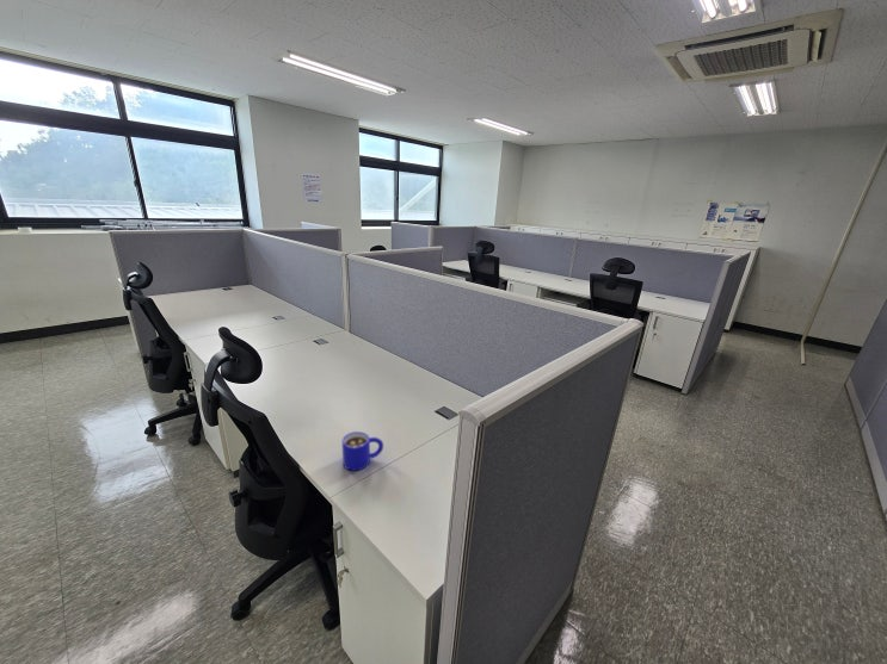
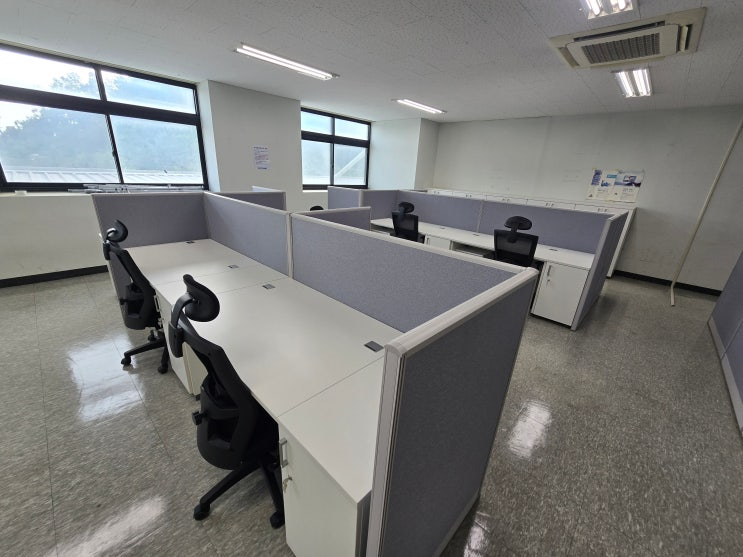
- mug [341,430,384,472]
